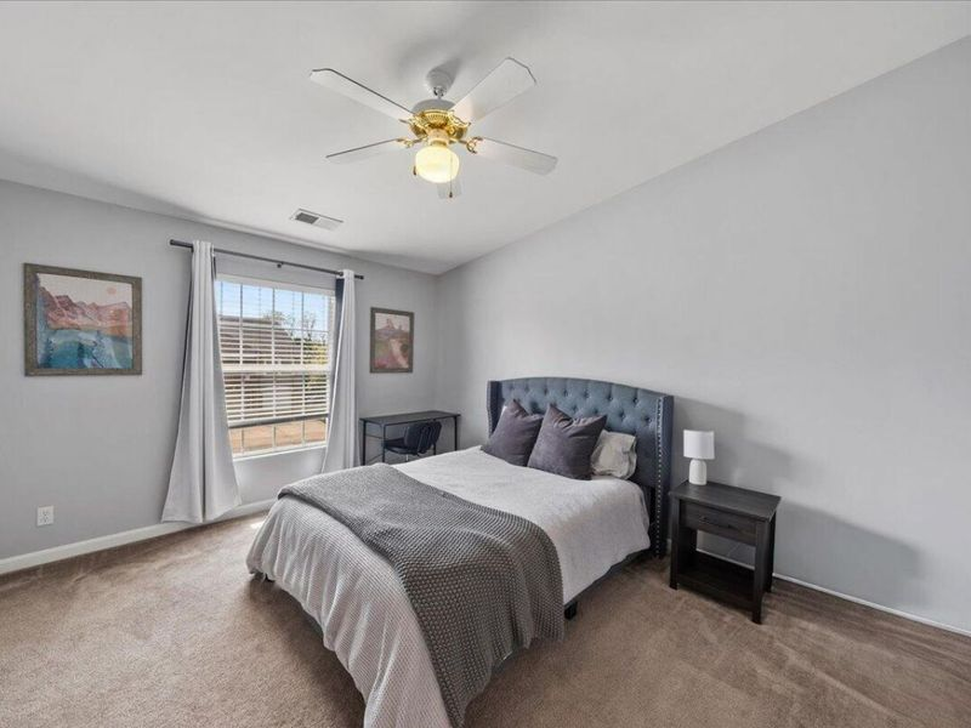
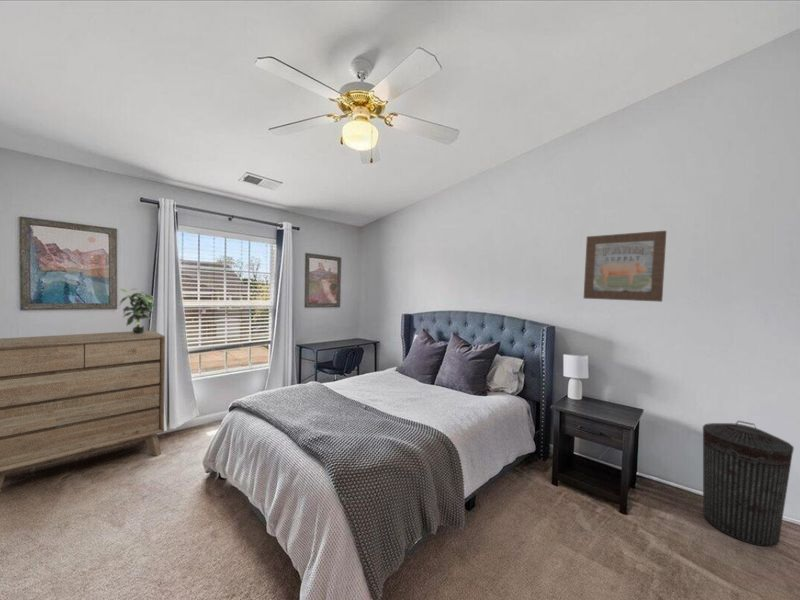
+ potted plant [118,287,156,334]
+ dresser [0,329,166,489]
+ trash can [702,420,795,548]
+ wall art [583,230,667,303]
